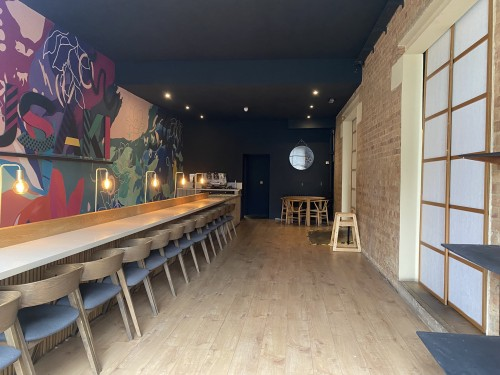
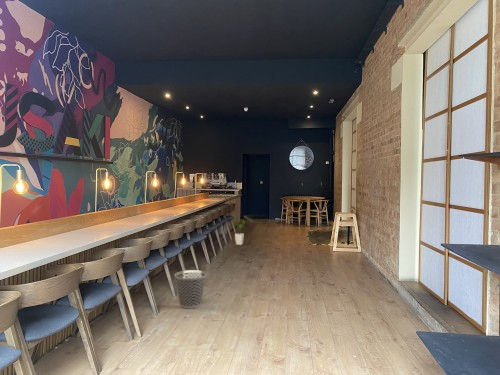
+ house plant [231,217,254,246]
+ wastebasket [173,269,207,310]
